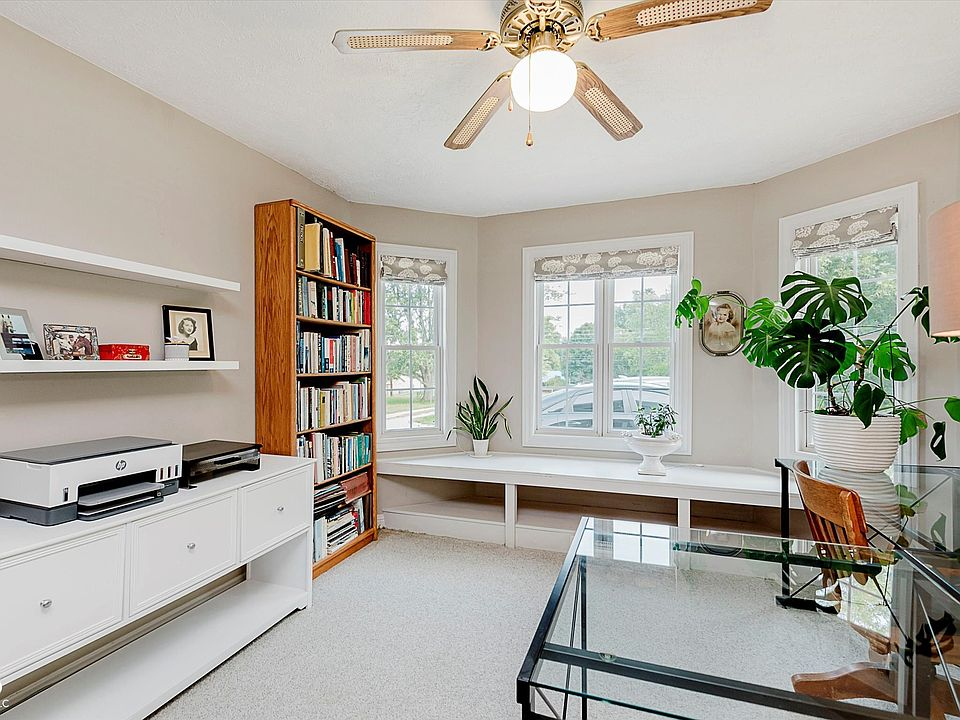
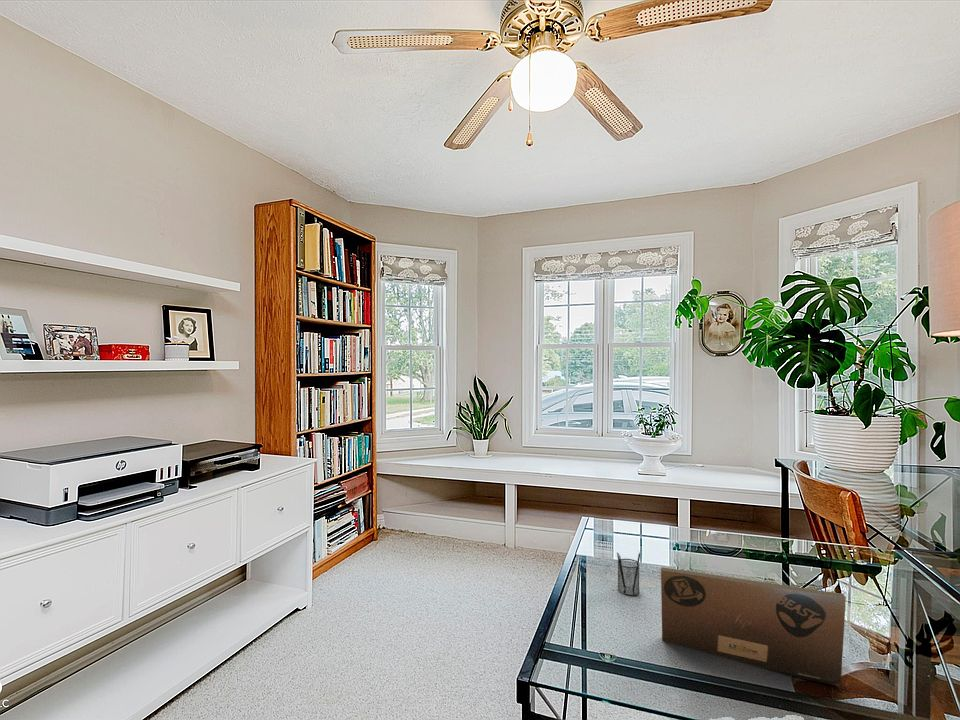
+ laptop [660,566,847,687]
+ pencil holder [616,551,641,597]
